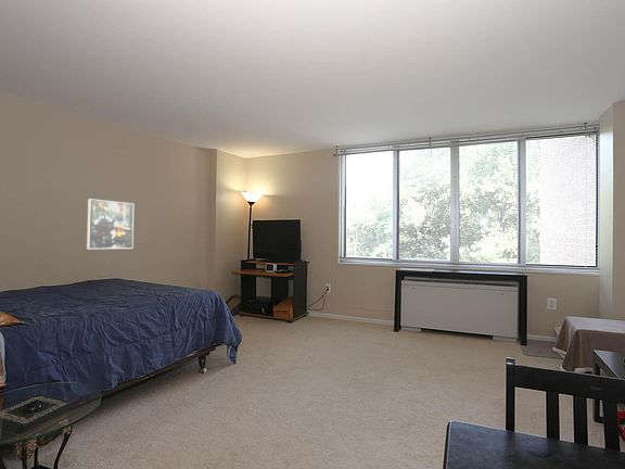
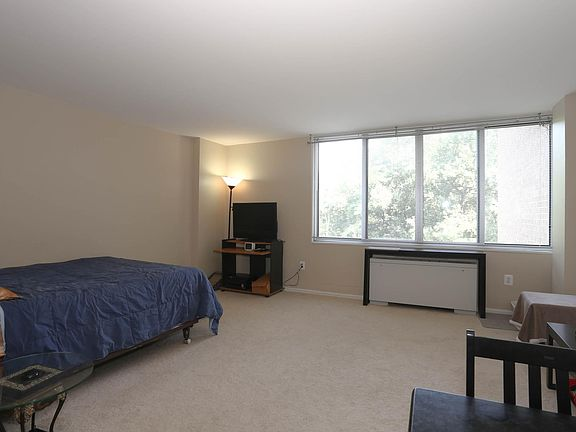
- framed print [86,198,135,250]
